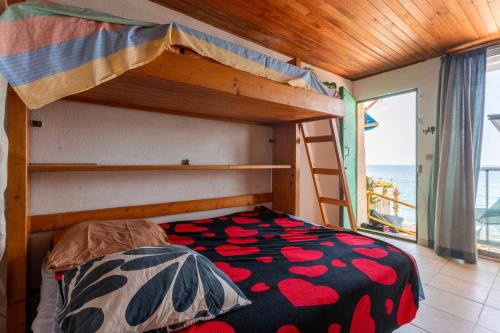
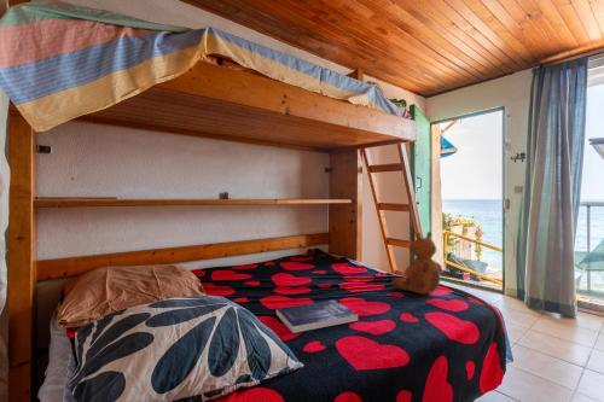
+ teddy bear [390,231,443,296]
+ book [275,298,359,334]
